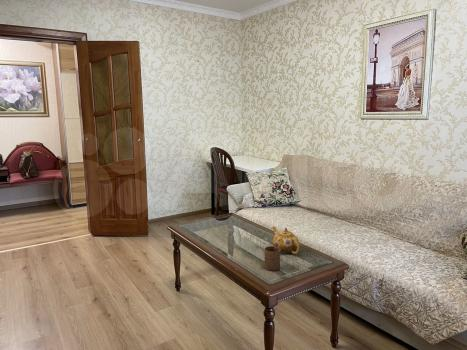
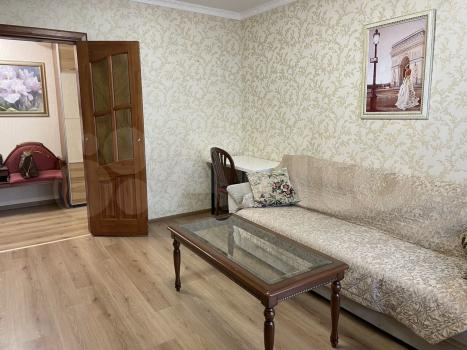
- teapot [272,226,300,255]
- cup [263,245,281,272]
